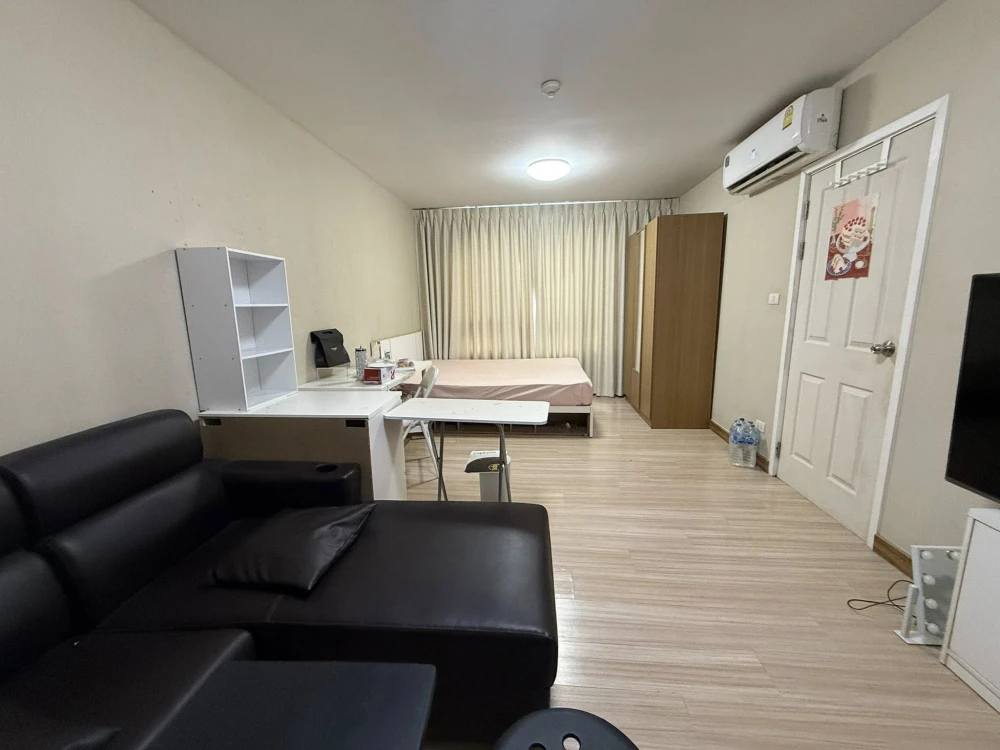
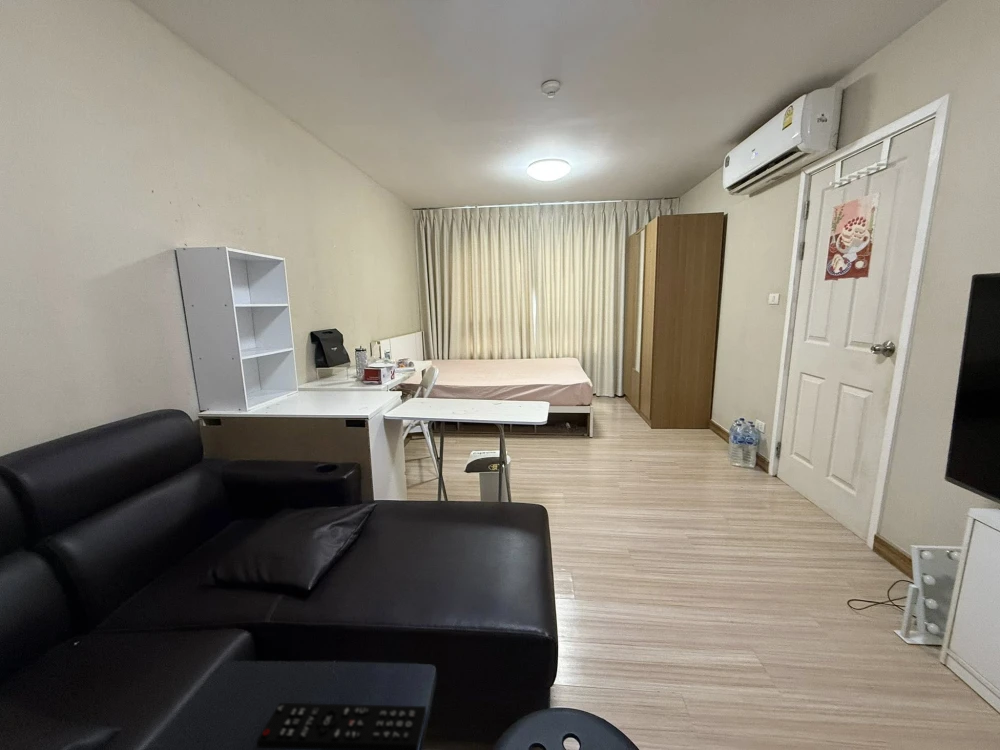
+ remote control [256,702,427,750]
